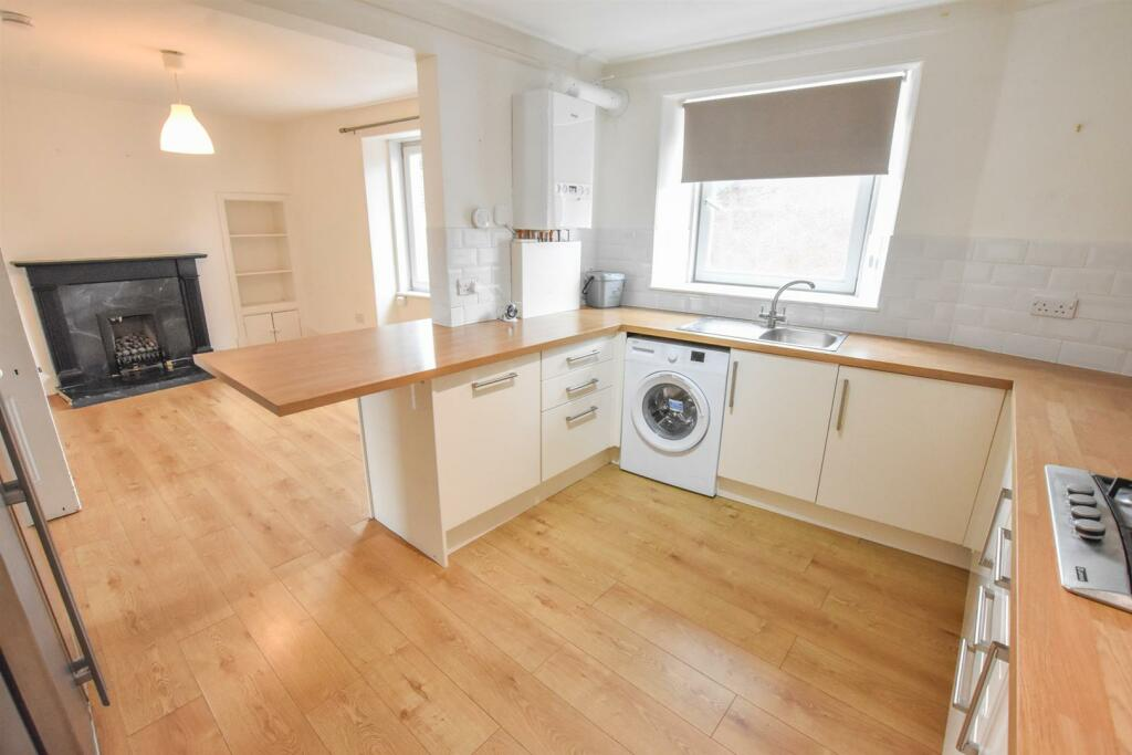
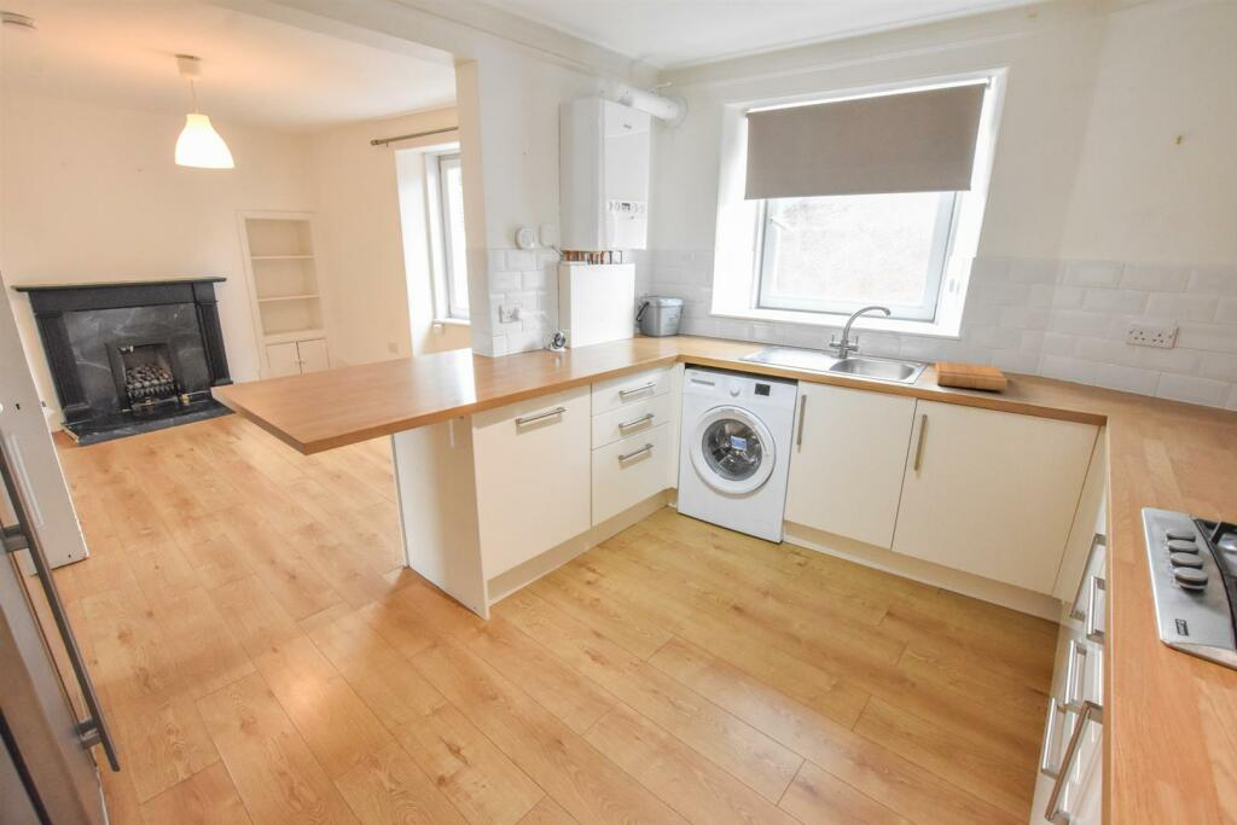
+ cutting board [934,361,1009,393]
